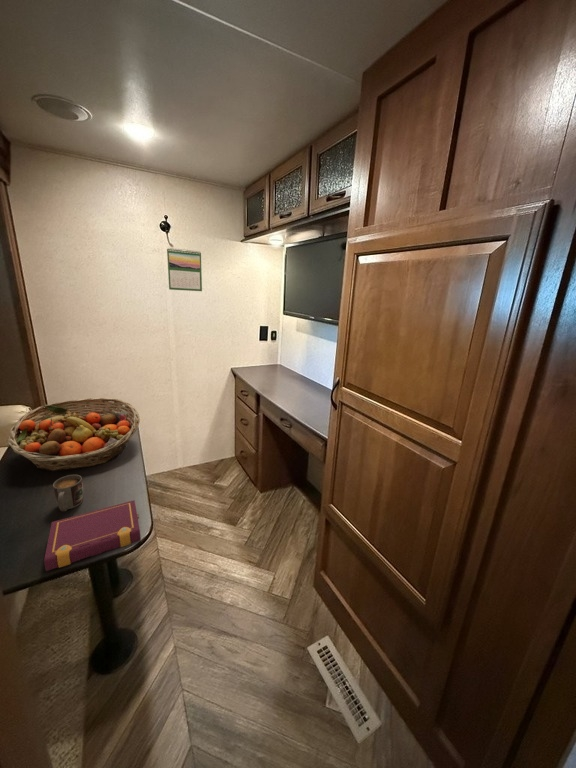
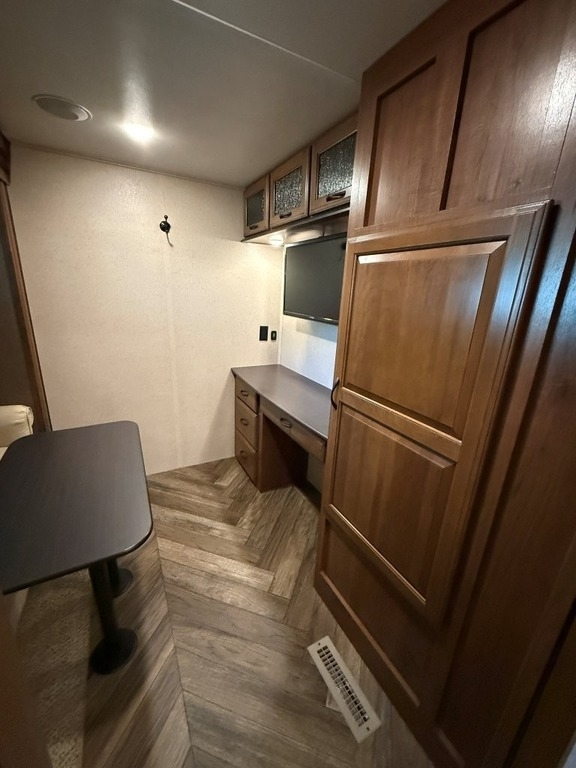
- book [43,499,142,572]
- mug [52,474,84,512]
- calendar [166,247,203,292]
- fruit basket [7,397,141,472]
